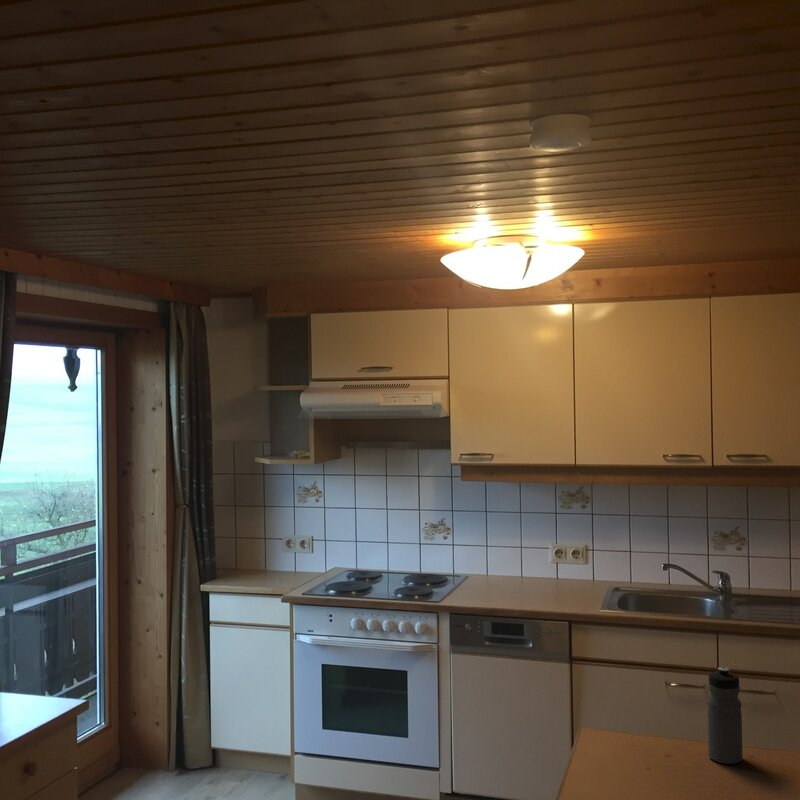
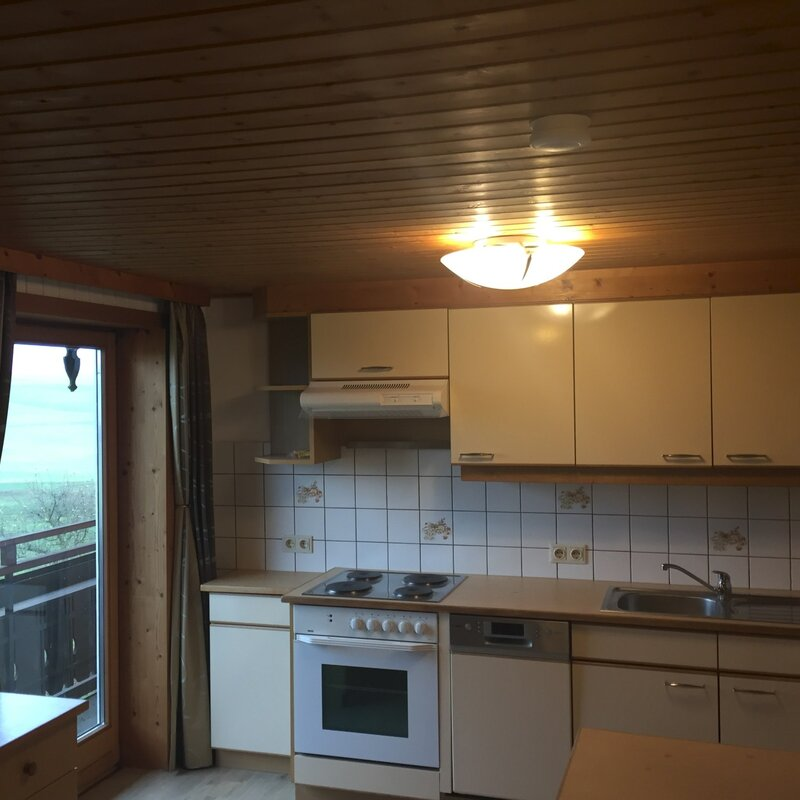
- water bottle [706,666,744,765]
